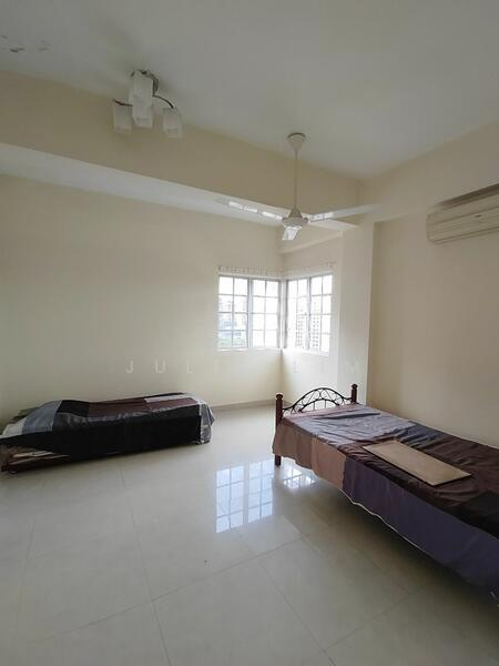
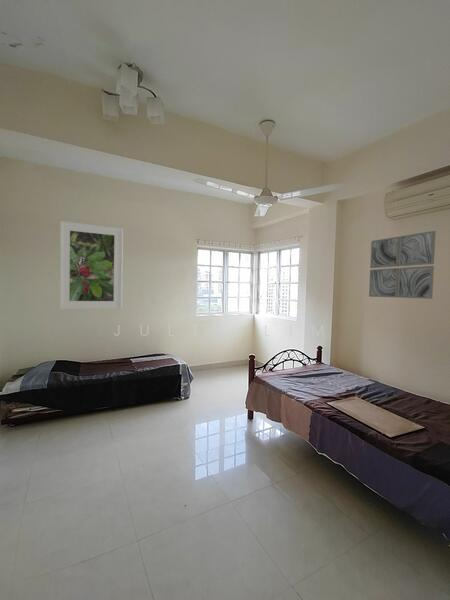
+ wall art [368,230,437,300]
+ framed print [59,220,124,310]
